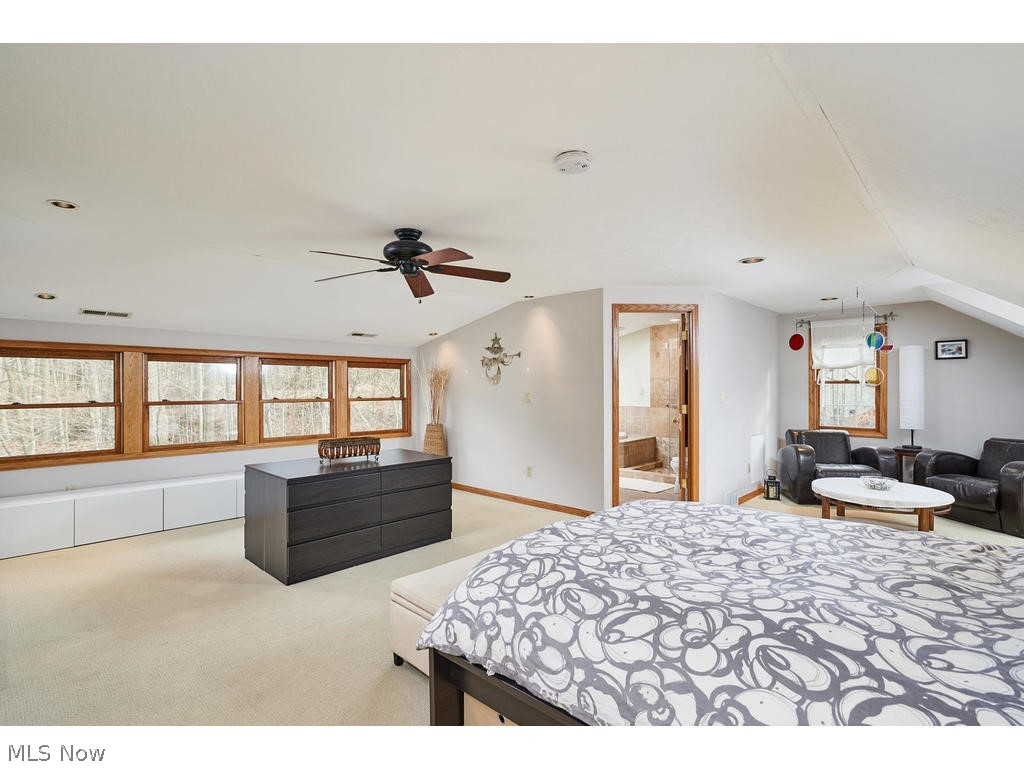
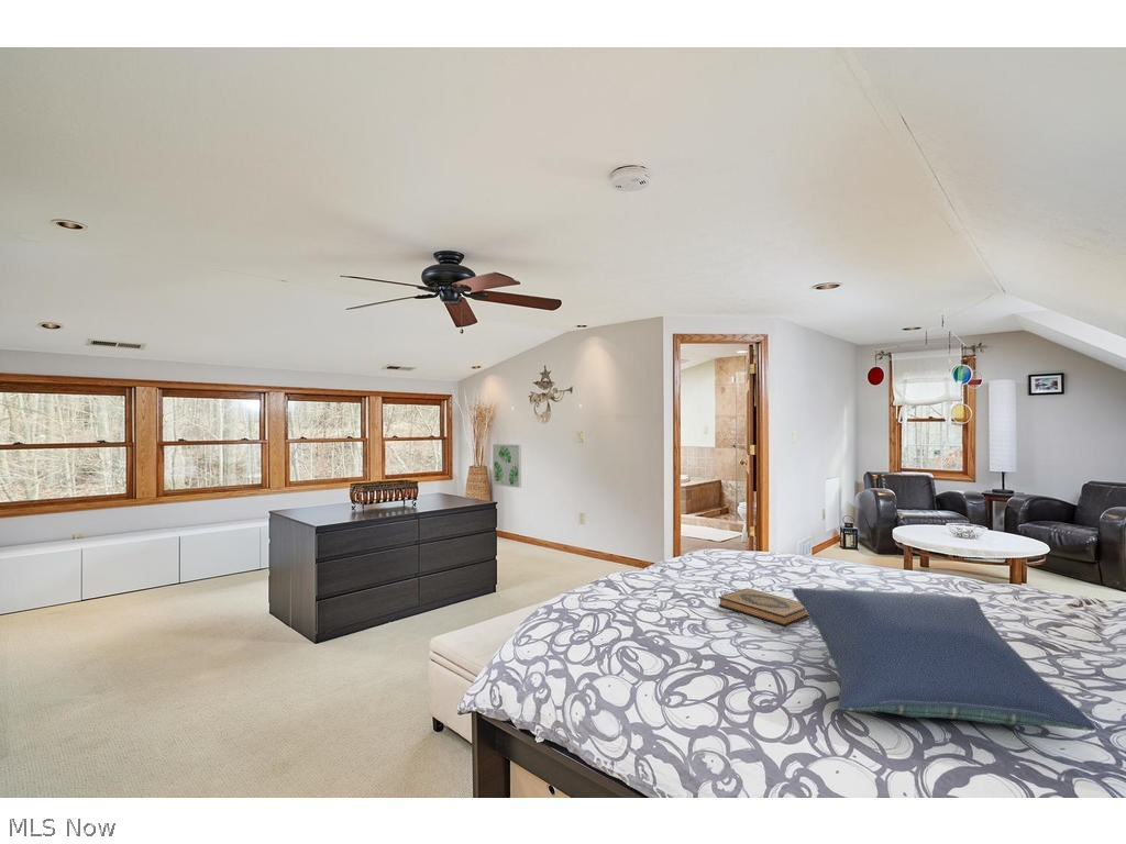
+ pillow [791,587,1096,732]
+ hardback book [717,588,809,628]
+ wall art [492,443,522,489]
